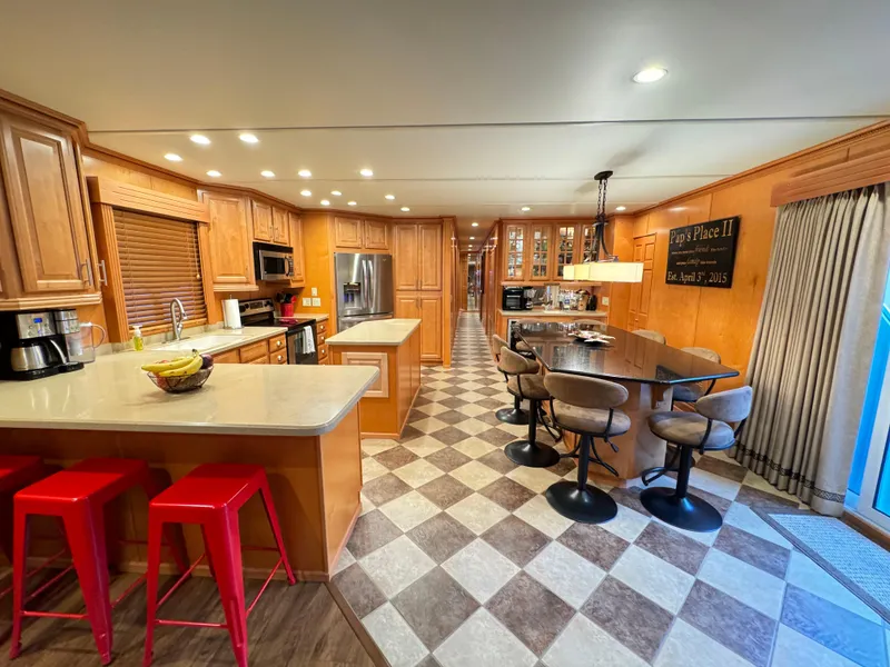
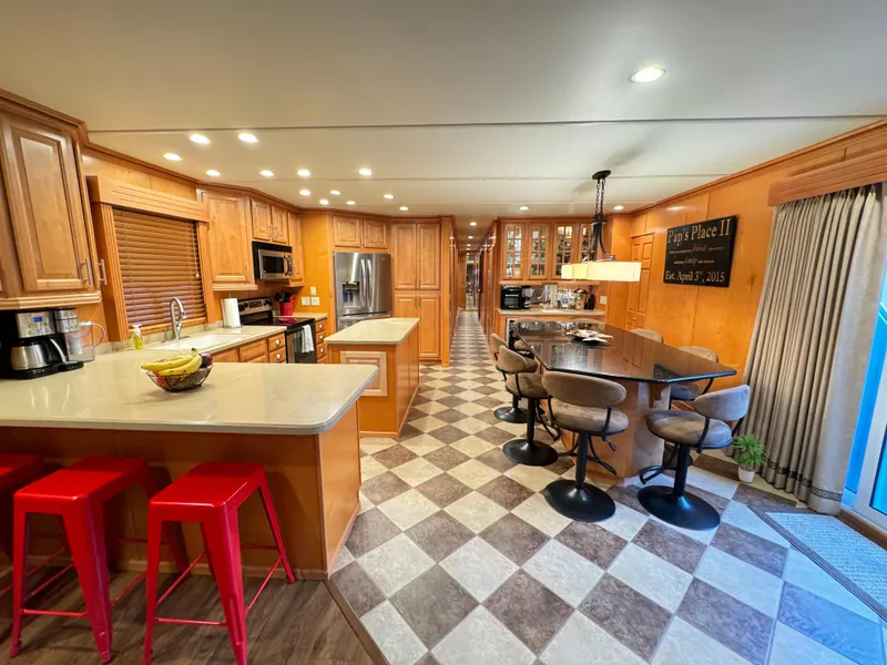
+ potted plant [731,432,768,483]
